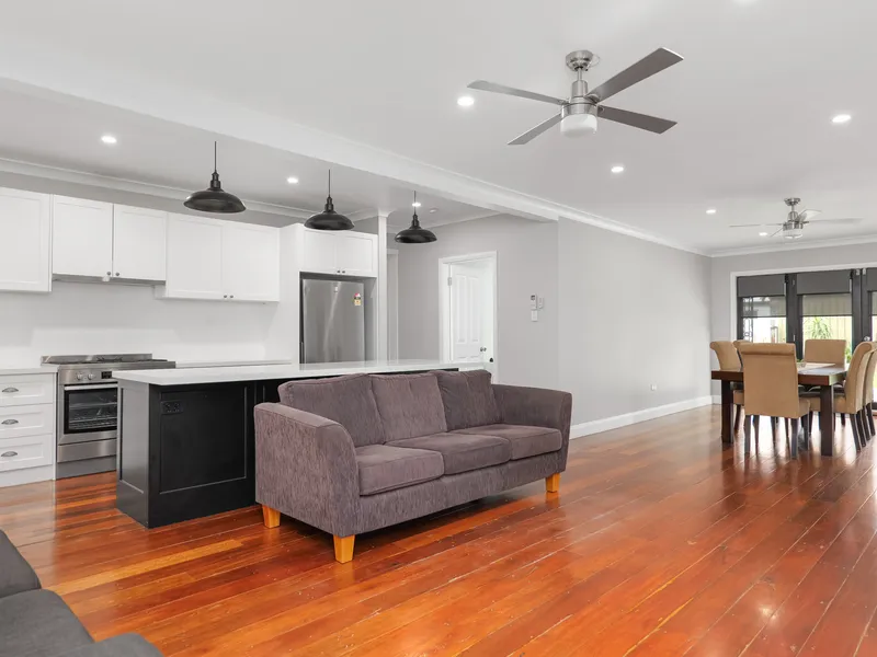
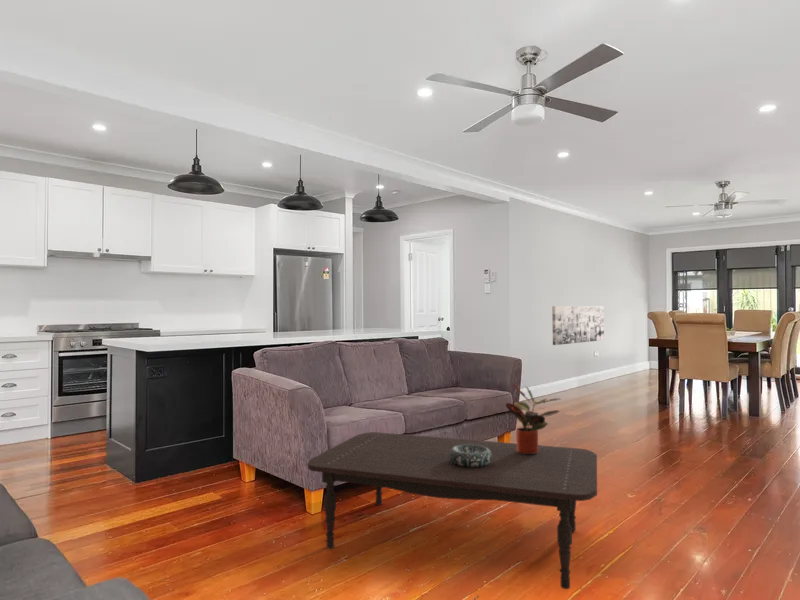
+ potted plant [505,382,563,455]
+ wall art [551,305,605,346]
+ coffee table [307,431,598,590]
+ decorative bowl [449,445,492,467]
